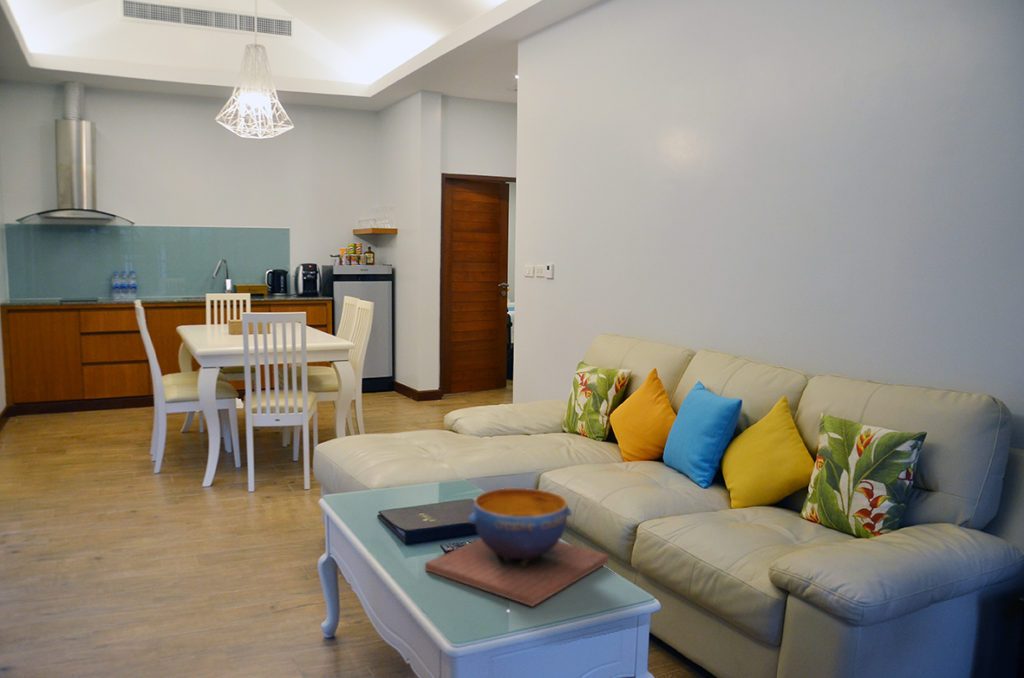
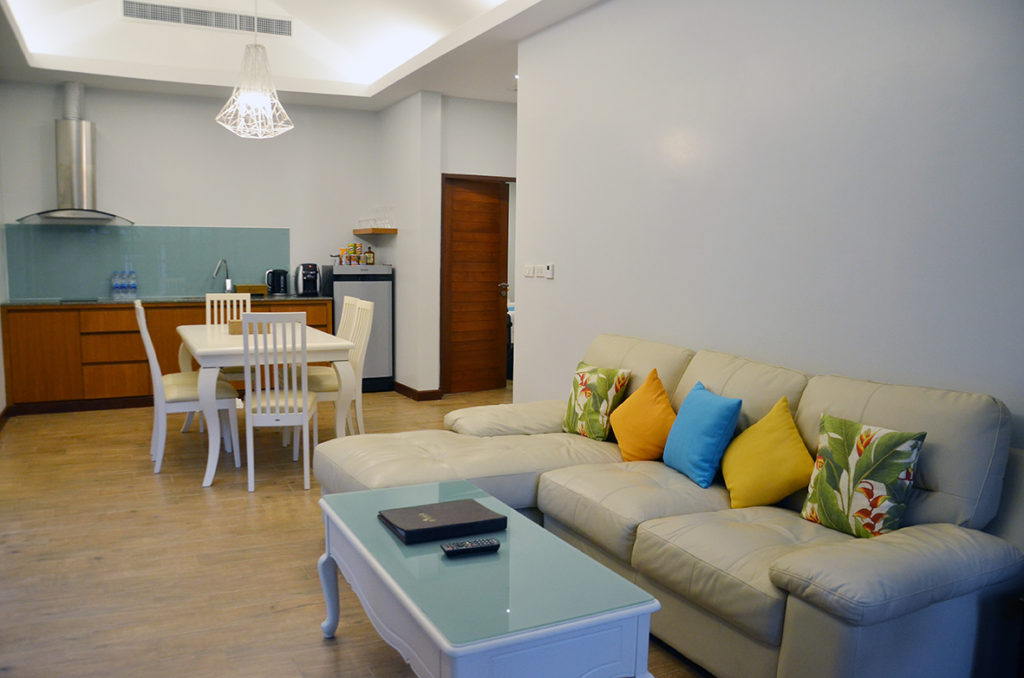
- decorative bowl [424,487,610,608]
